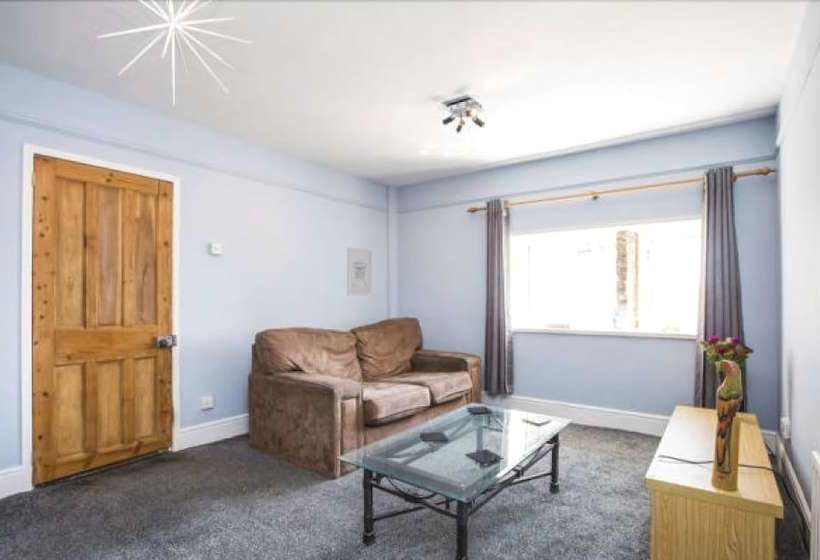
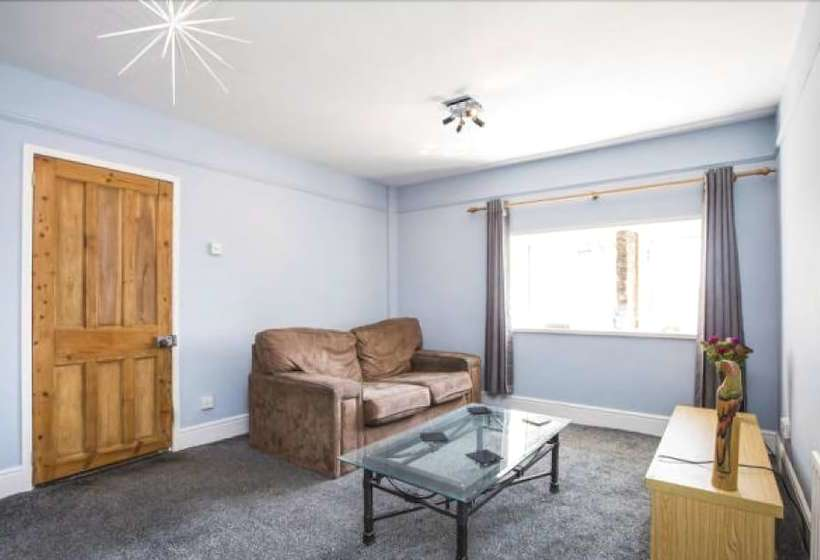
- wall art [346,246,373,297]
